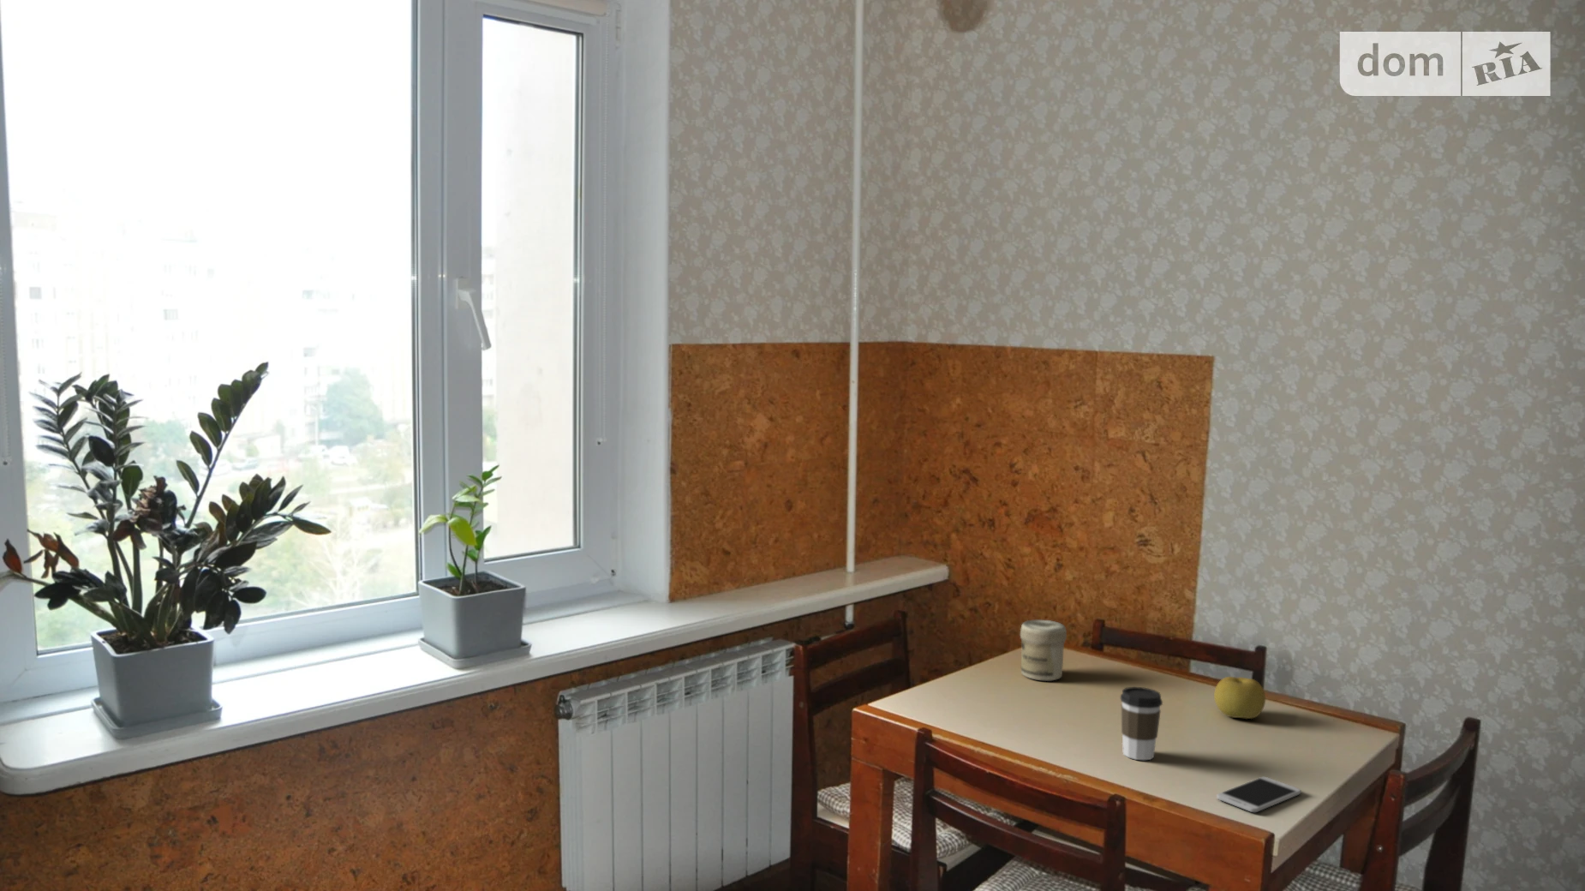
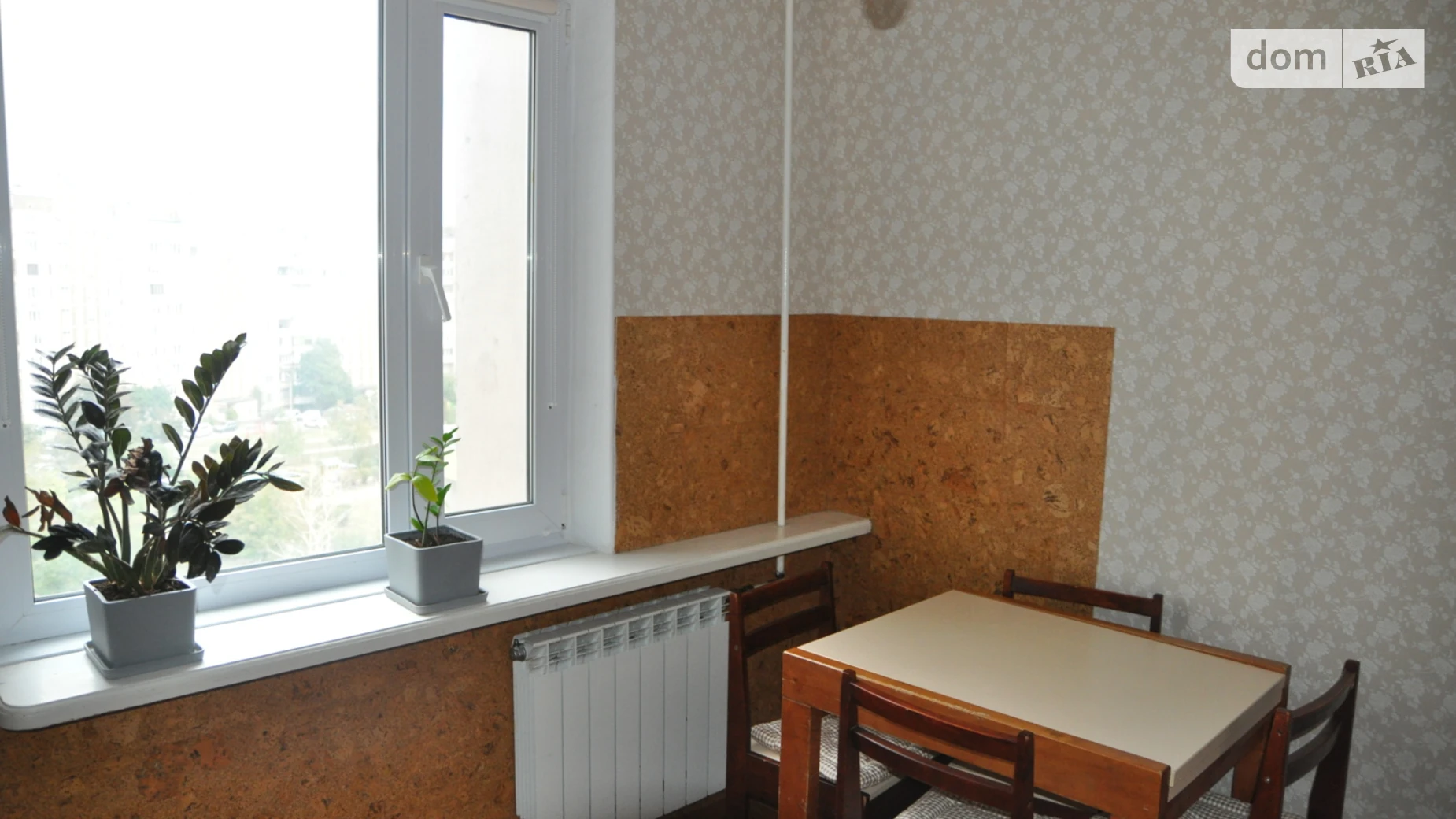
- fruit [1213,676,1266,719]
- smartphone [1216,776,1301,813]
- coffee cup [1120,686,1164,760]
- jar [1020,619,1068,681]
